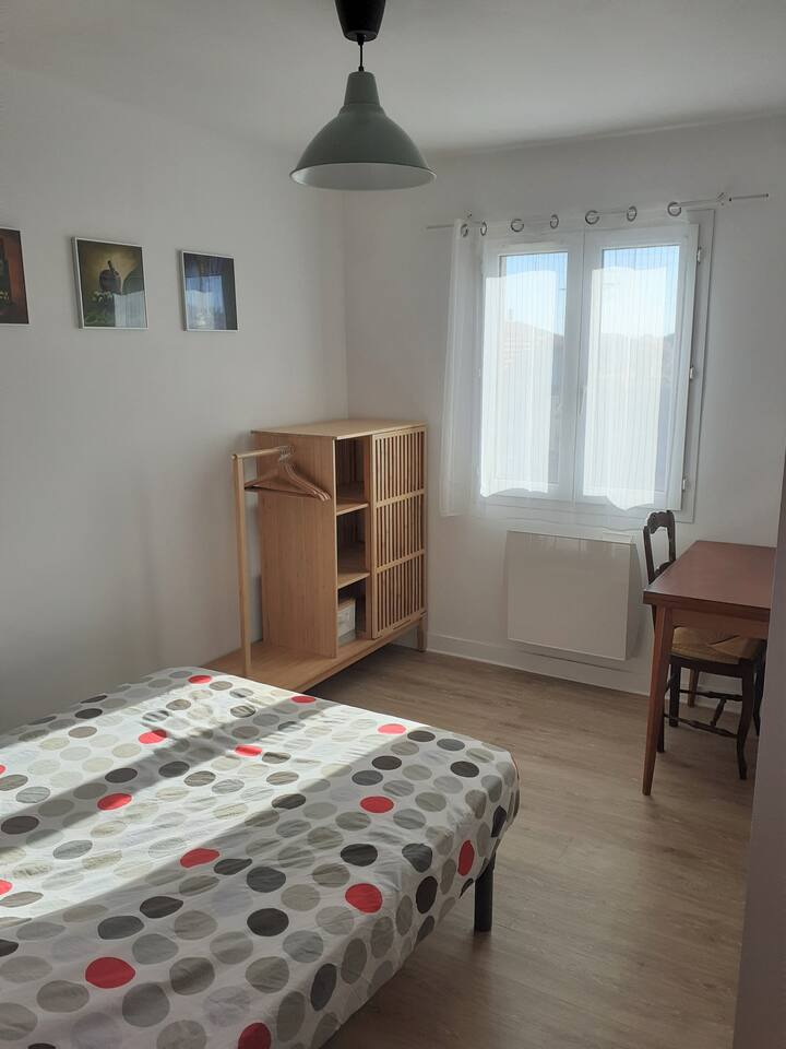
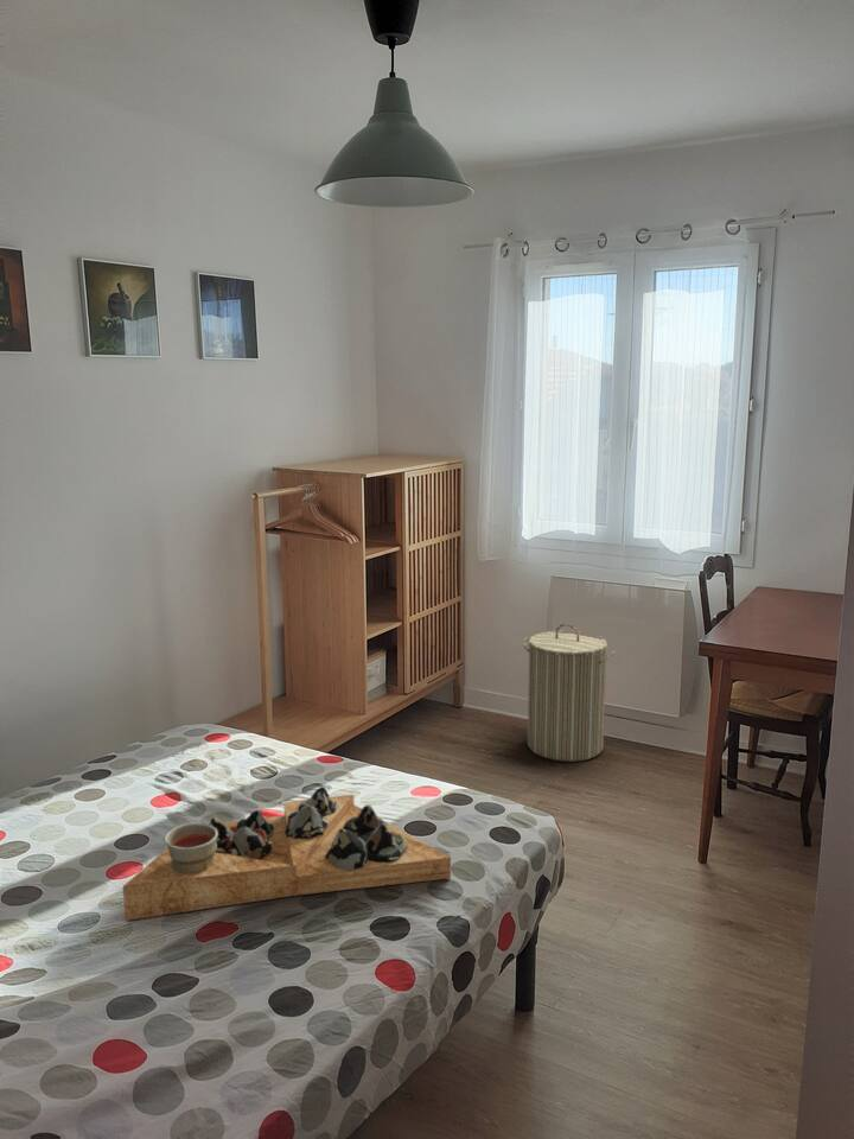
+ laundry hamper [522,622,617,763]
+ decorative tray [122,785,452,922]
